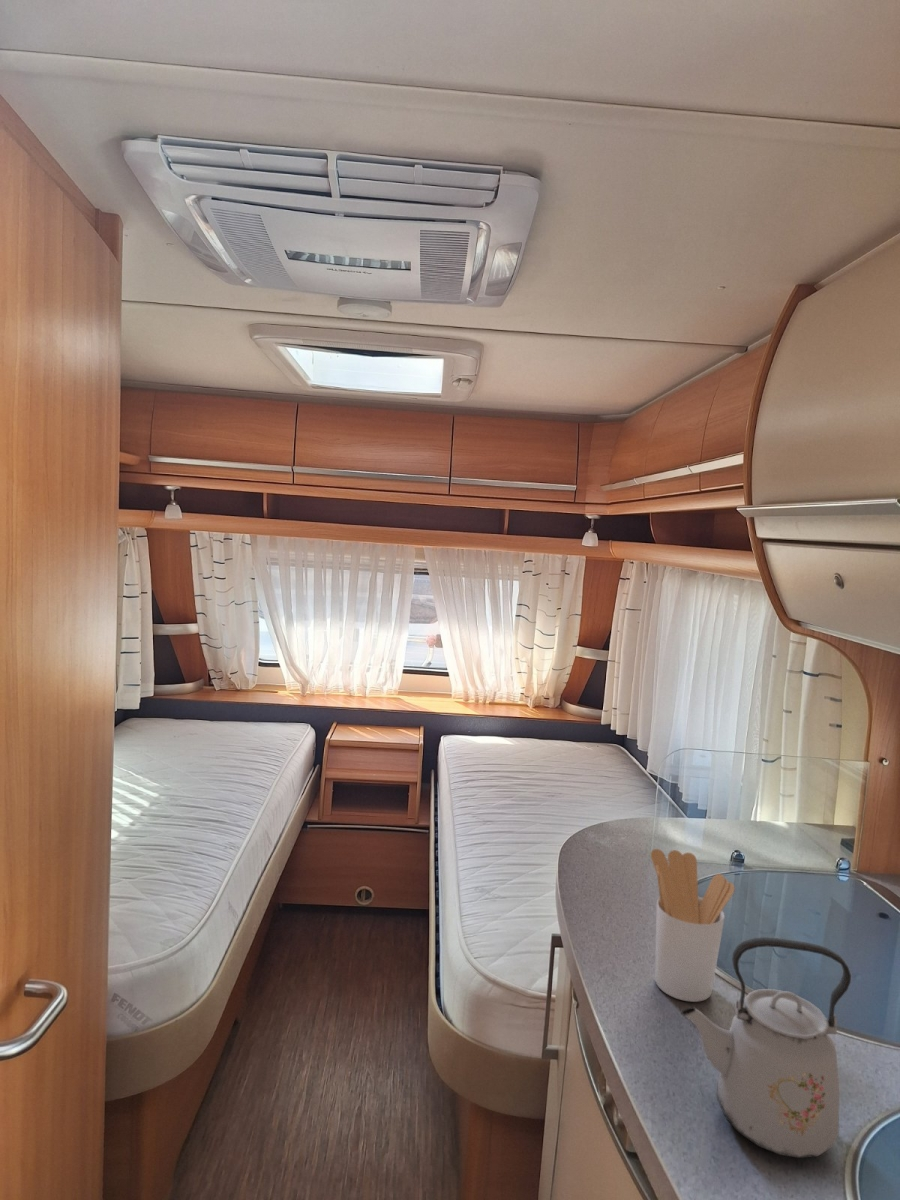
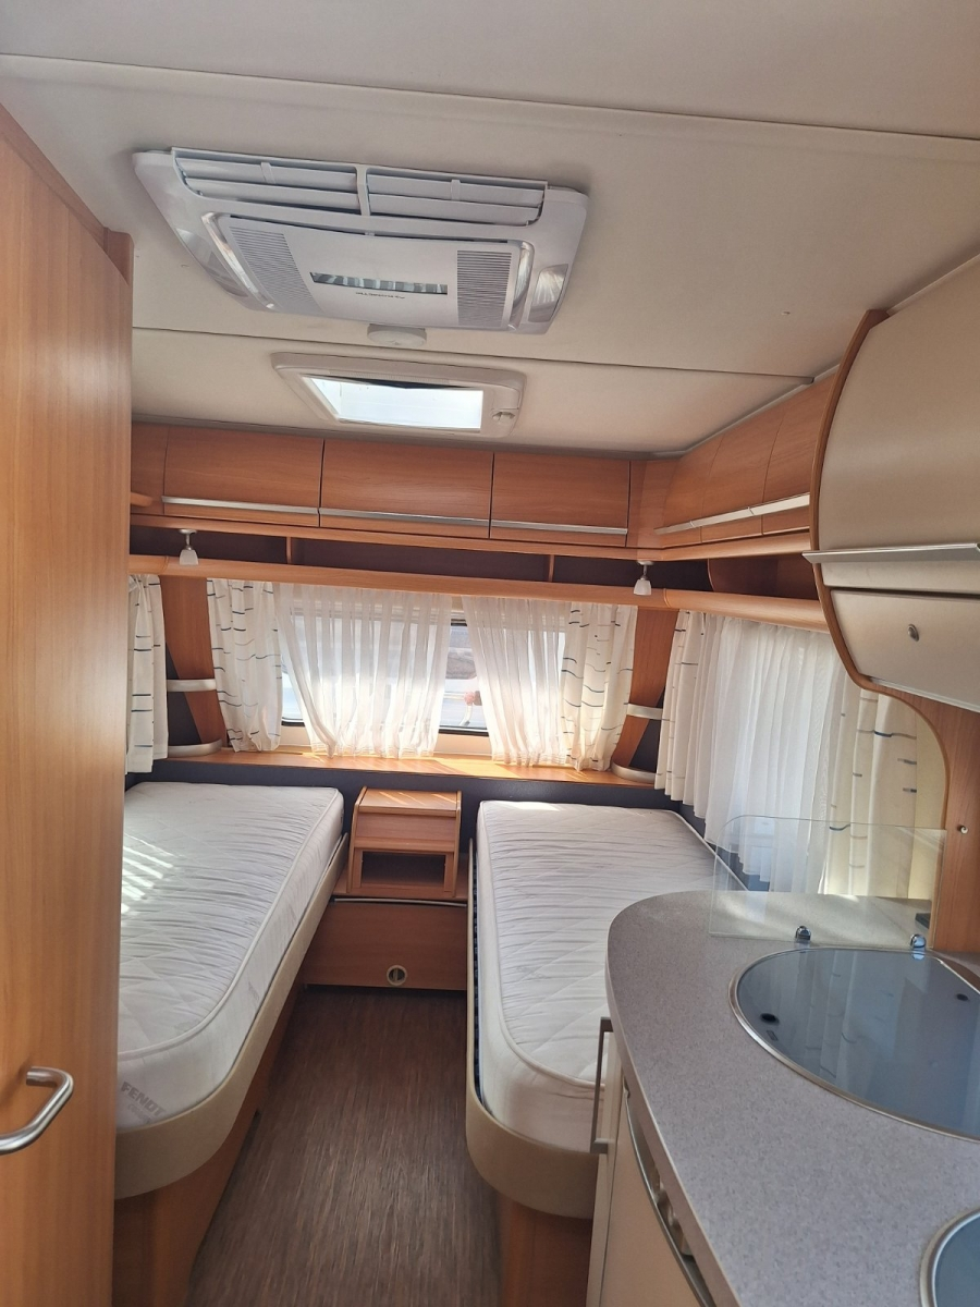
- utensil holder [650,848,736,1003]
- kettle [680,936,852,1159]
